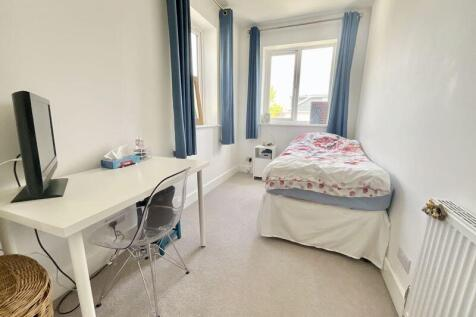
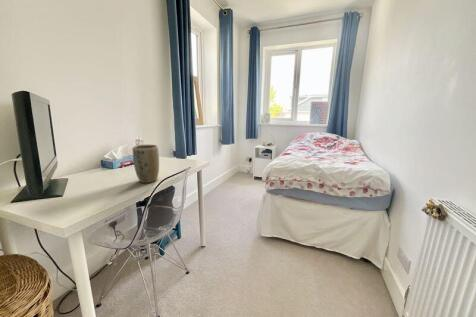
+ plant pot [131,144,160,184]
